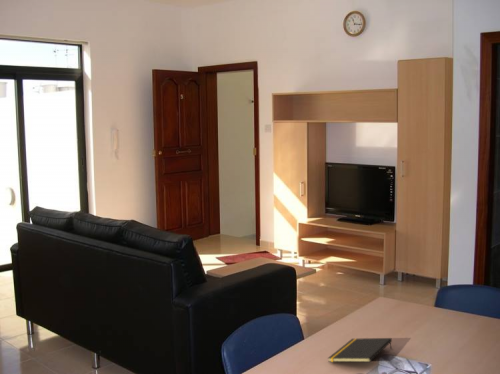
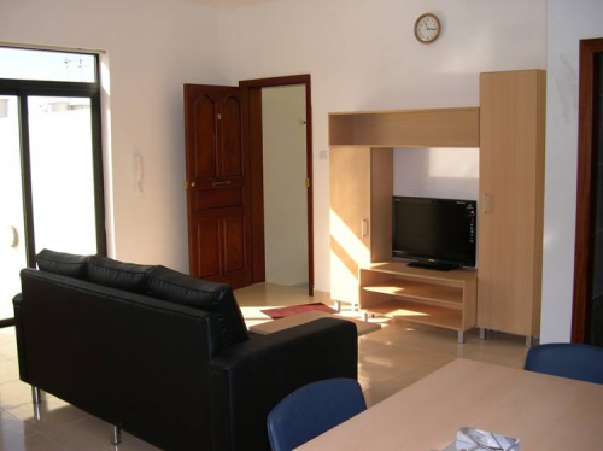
- notepad [327,337,393,363]
